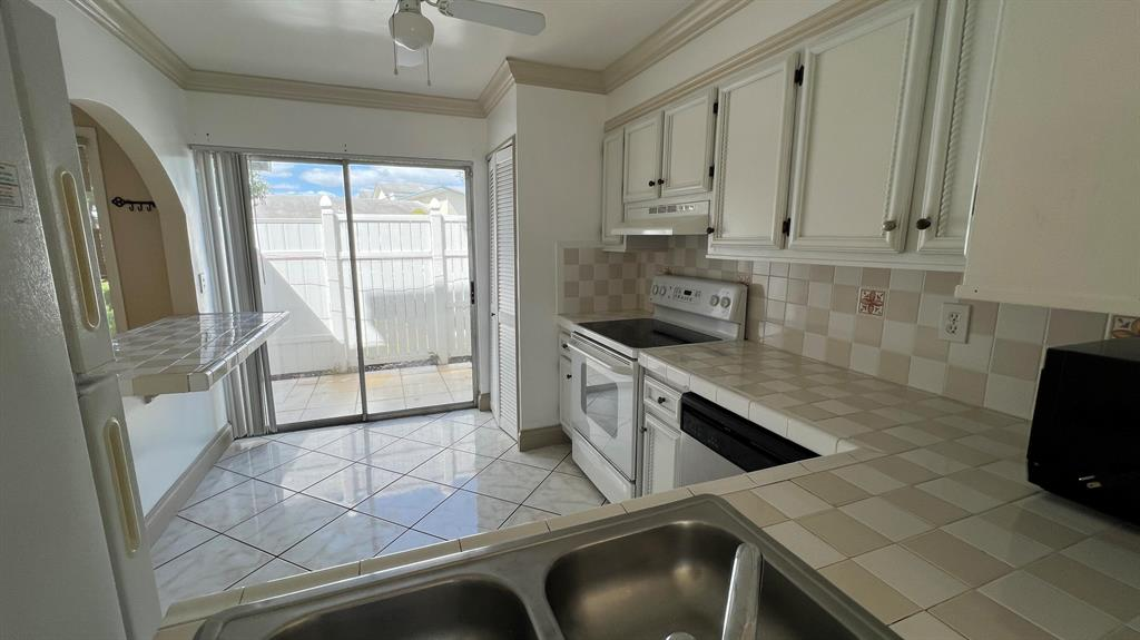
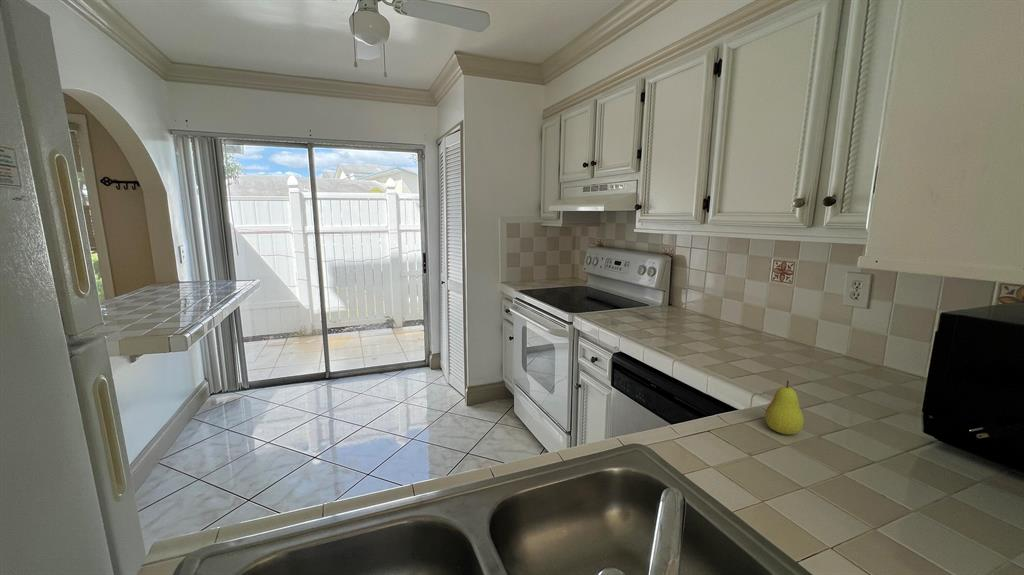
+ fruit [764,380,805,435]
